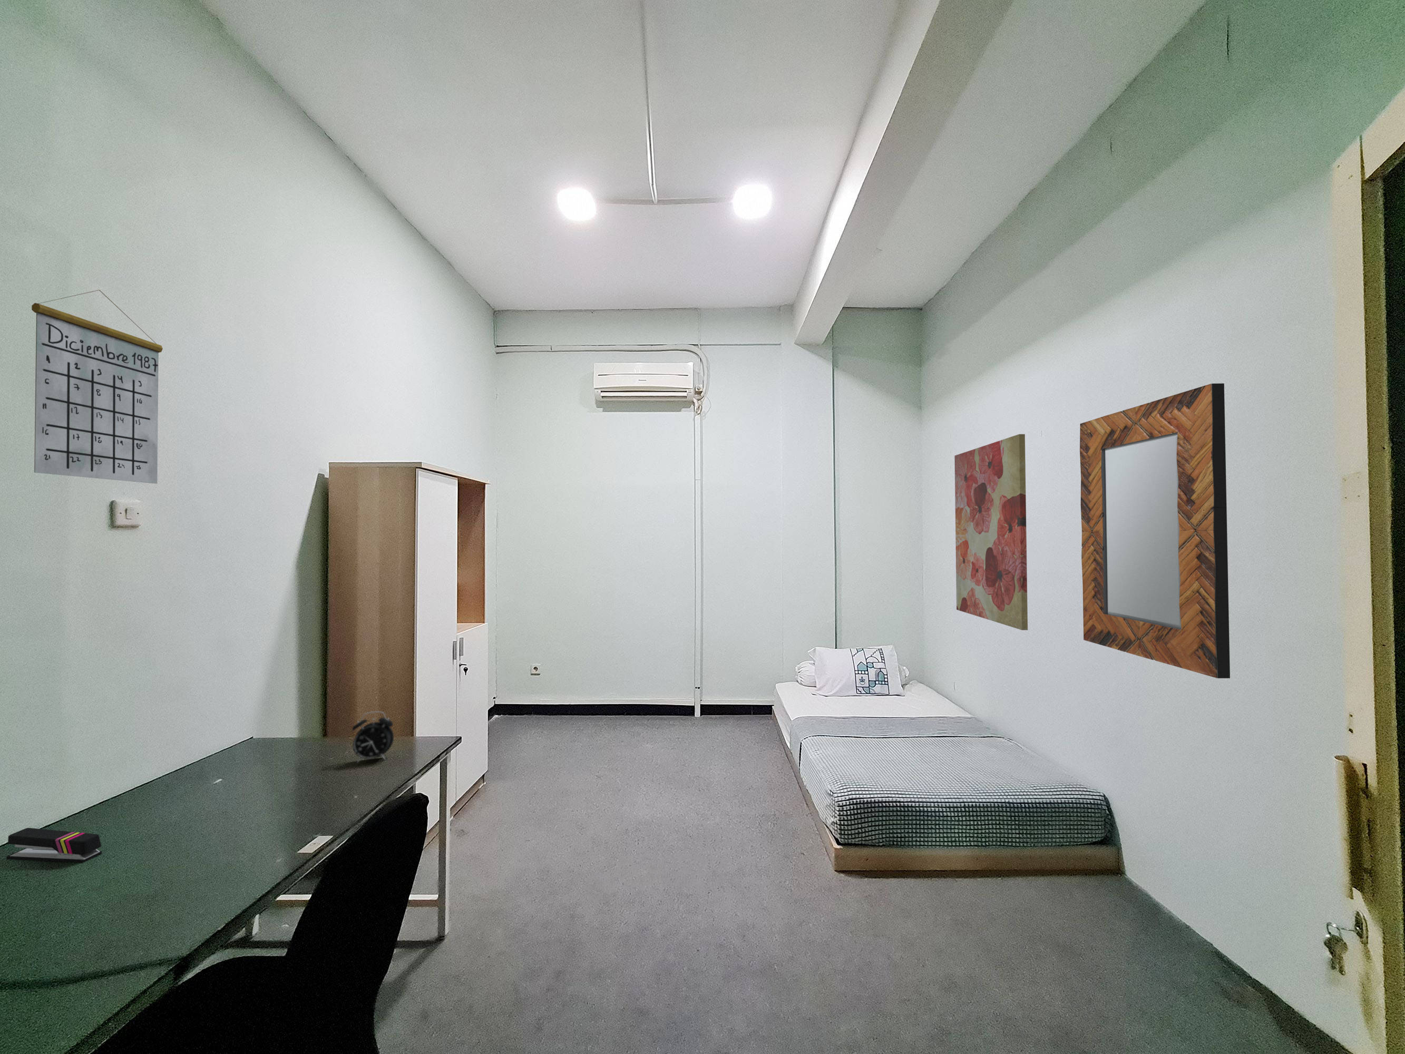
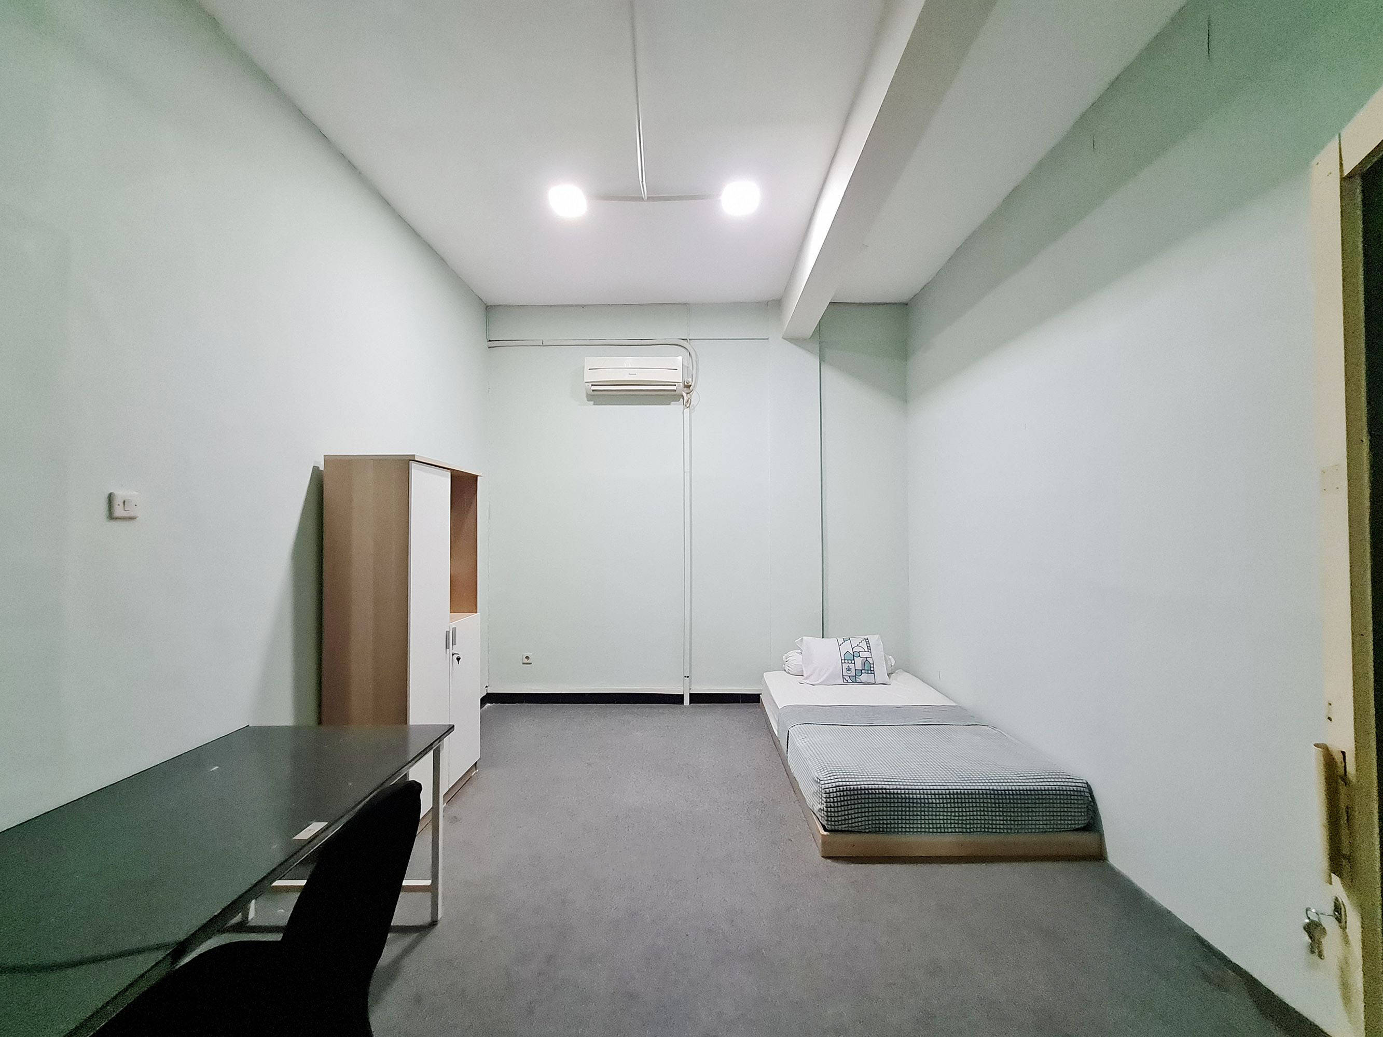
- alarm clock [351,711,394,764]
- calendar [31,289,164,484]
- stapler [6,827,102,864]
- wall art [954,434,1029,631]
- home mirror [1079,383,1230,679]
